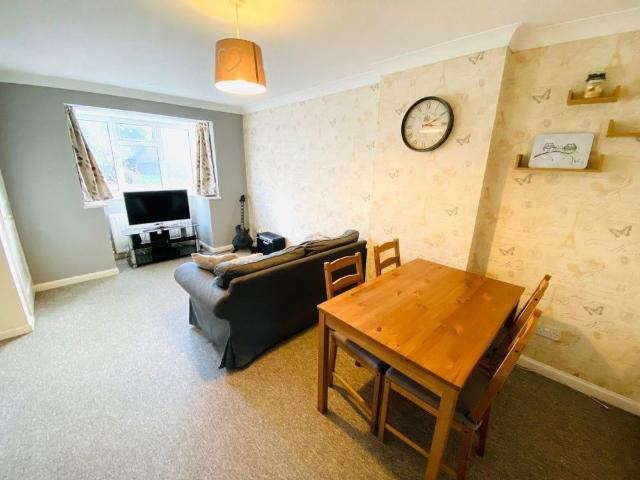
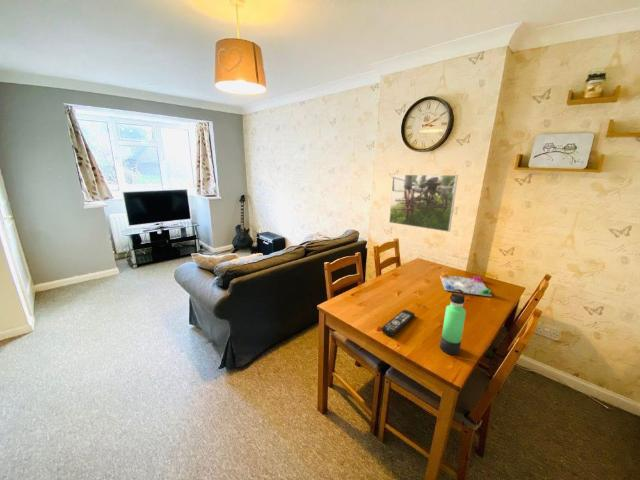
+ remote control [380,309,416,337]
+ thermos bottle [439,289,467,356]
+ board game [439,271,493,297]
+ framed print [388,173,459,233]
